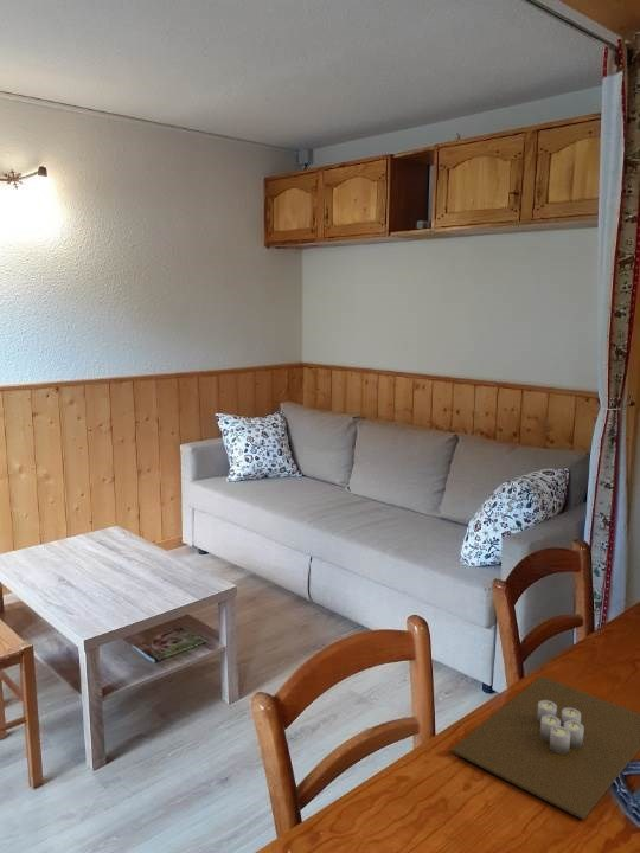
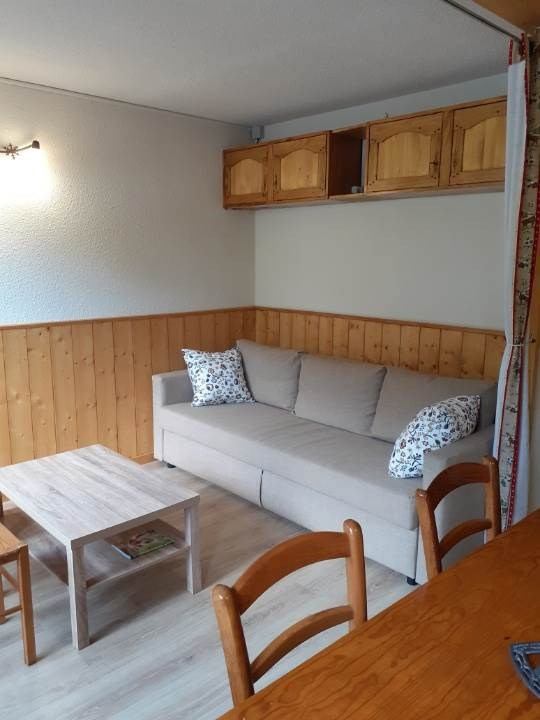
- candle [450,675,640,821]
